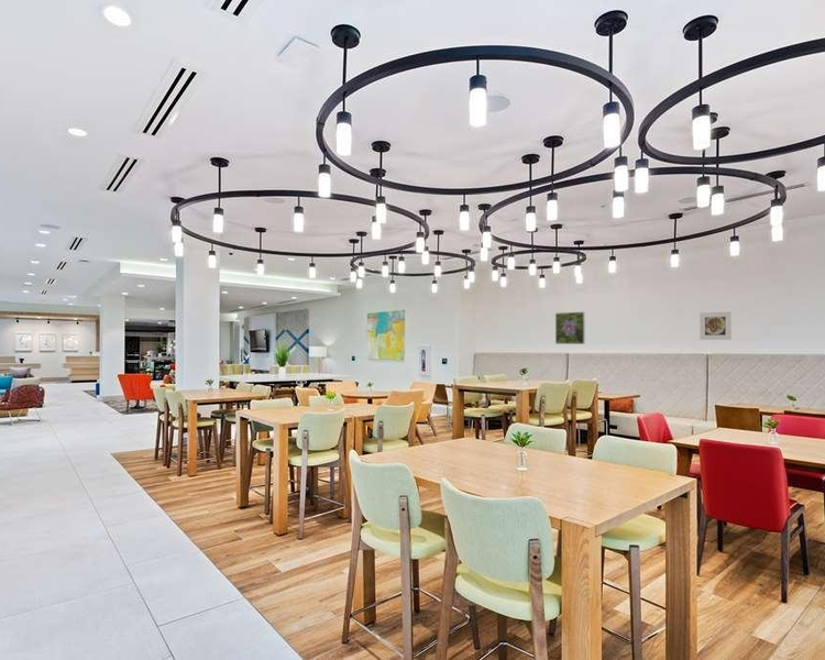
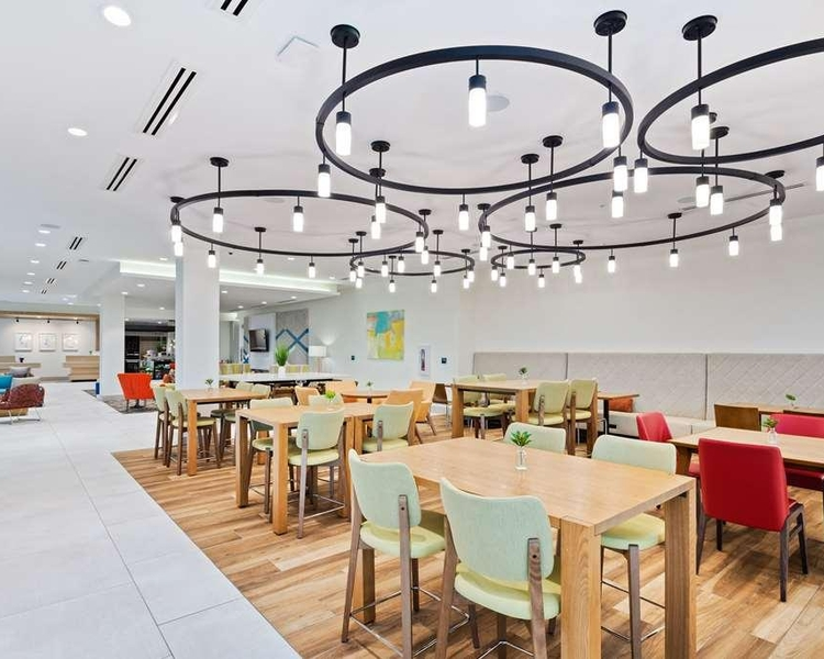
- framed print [554,310,586,345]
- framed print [698,310,733,341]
